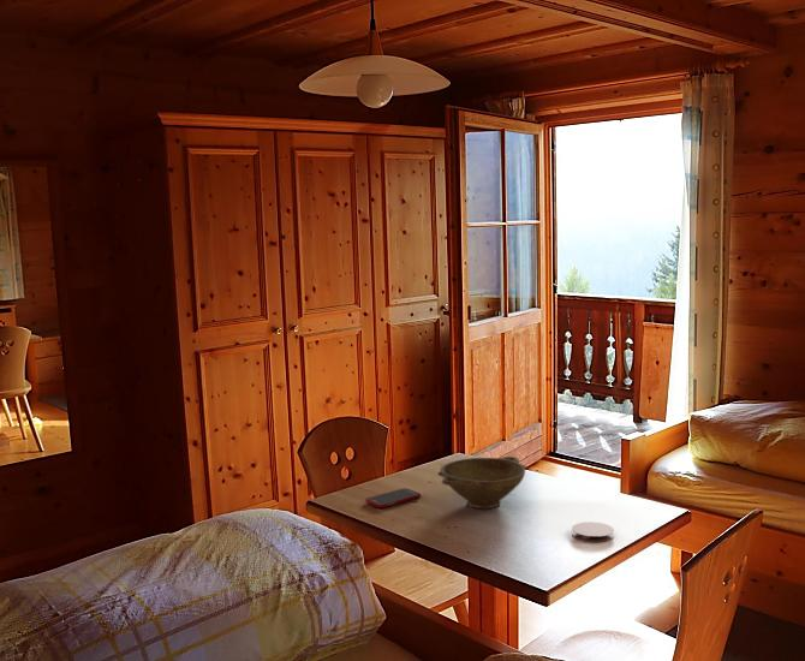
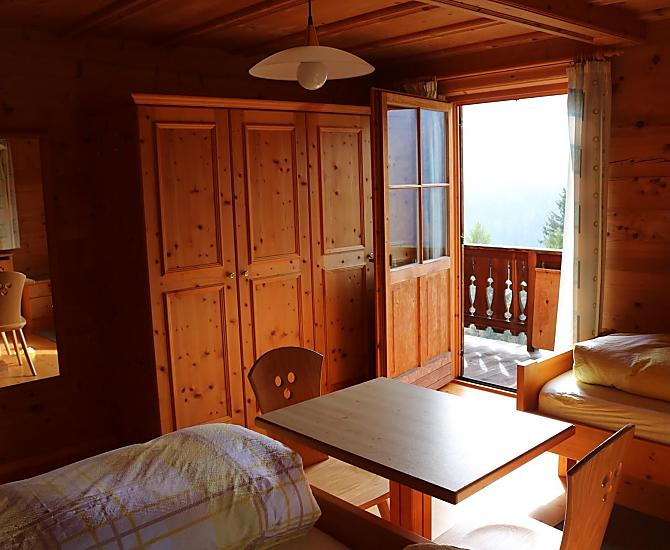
- coaster [571,520,615,543]
- cell phone [364,487,422,508]
- bowl [436,455,527,510]
